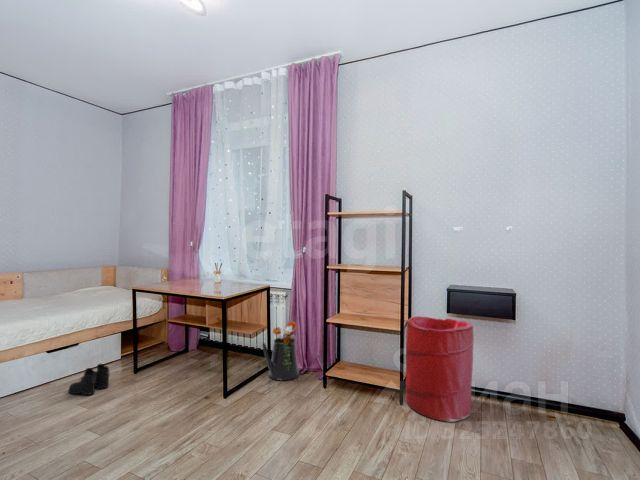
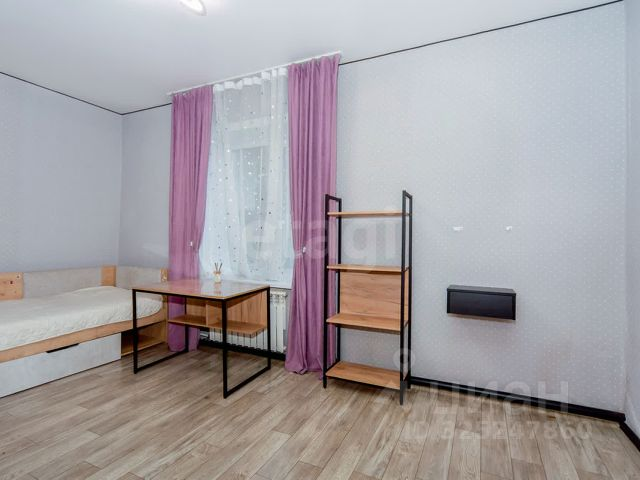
- watering can [261,320,300,381]
- boots [67,363,111,396]
- laundry hamper [405,315,475,423]
